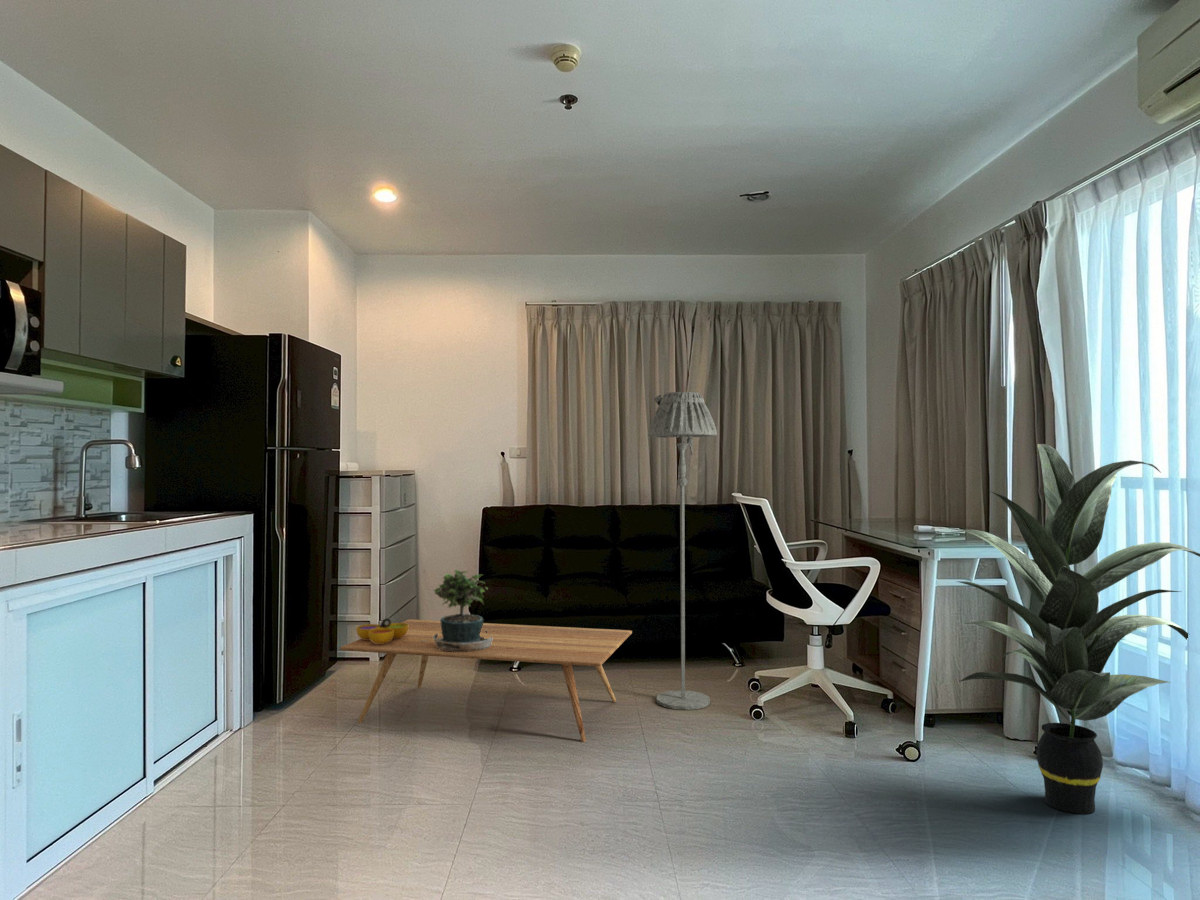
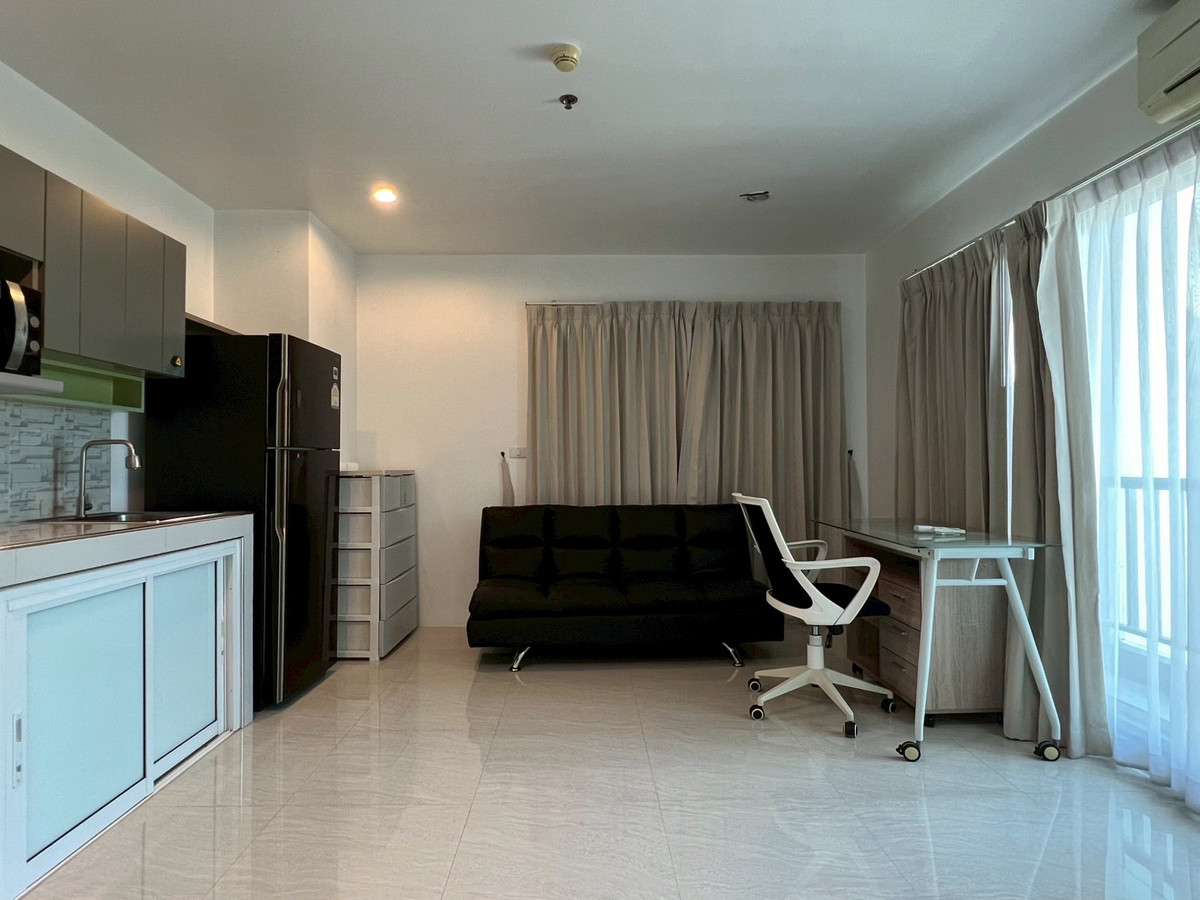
- decorative bowl [355,617,408,644]
- potted plant [425,568,492,652]
- coffee table [339,618,633,743]
- indoor plant [951,443,1200,815]
- floor lamp [647,391,718,711]
